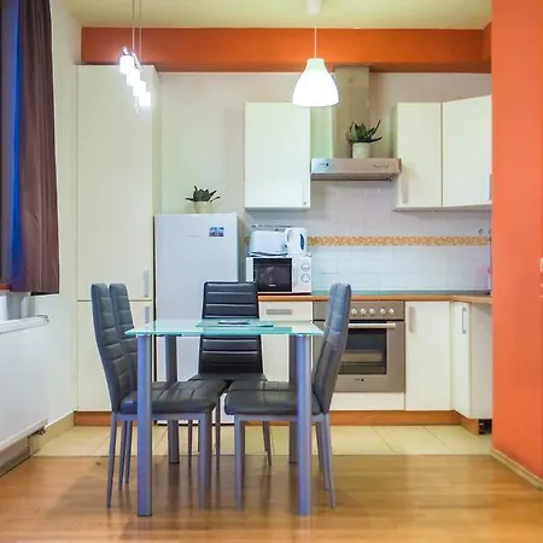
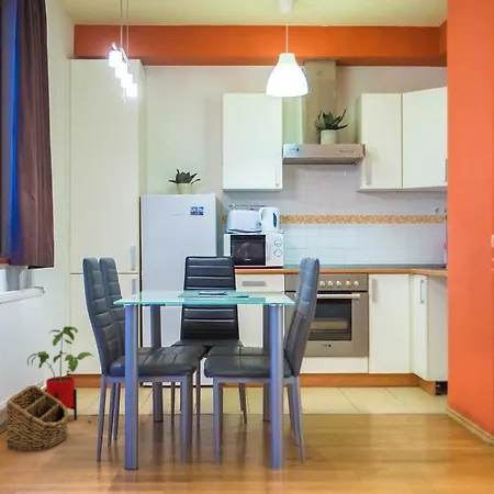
+ basket [5,384,69,451]
+ house plant [26,326,94,420]
